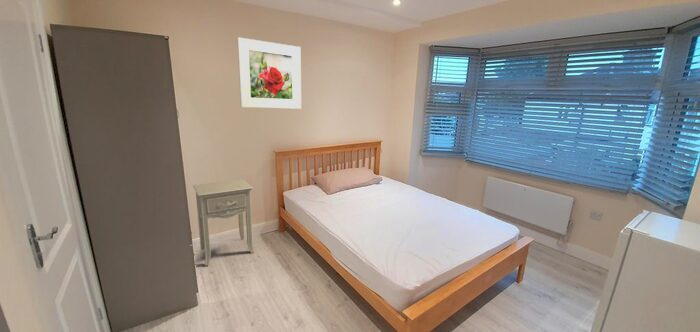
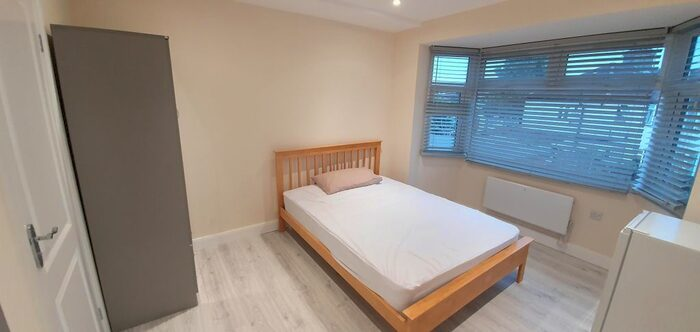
- nightstand [192,178,255,267]
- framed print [236,36,302,110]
